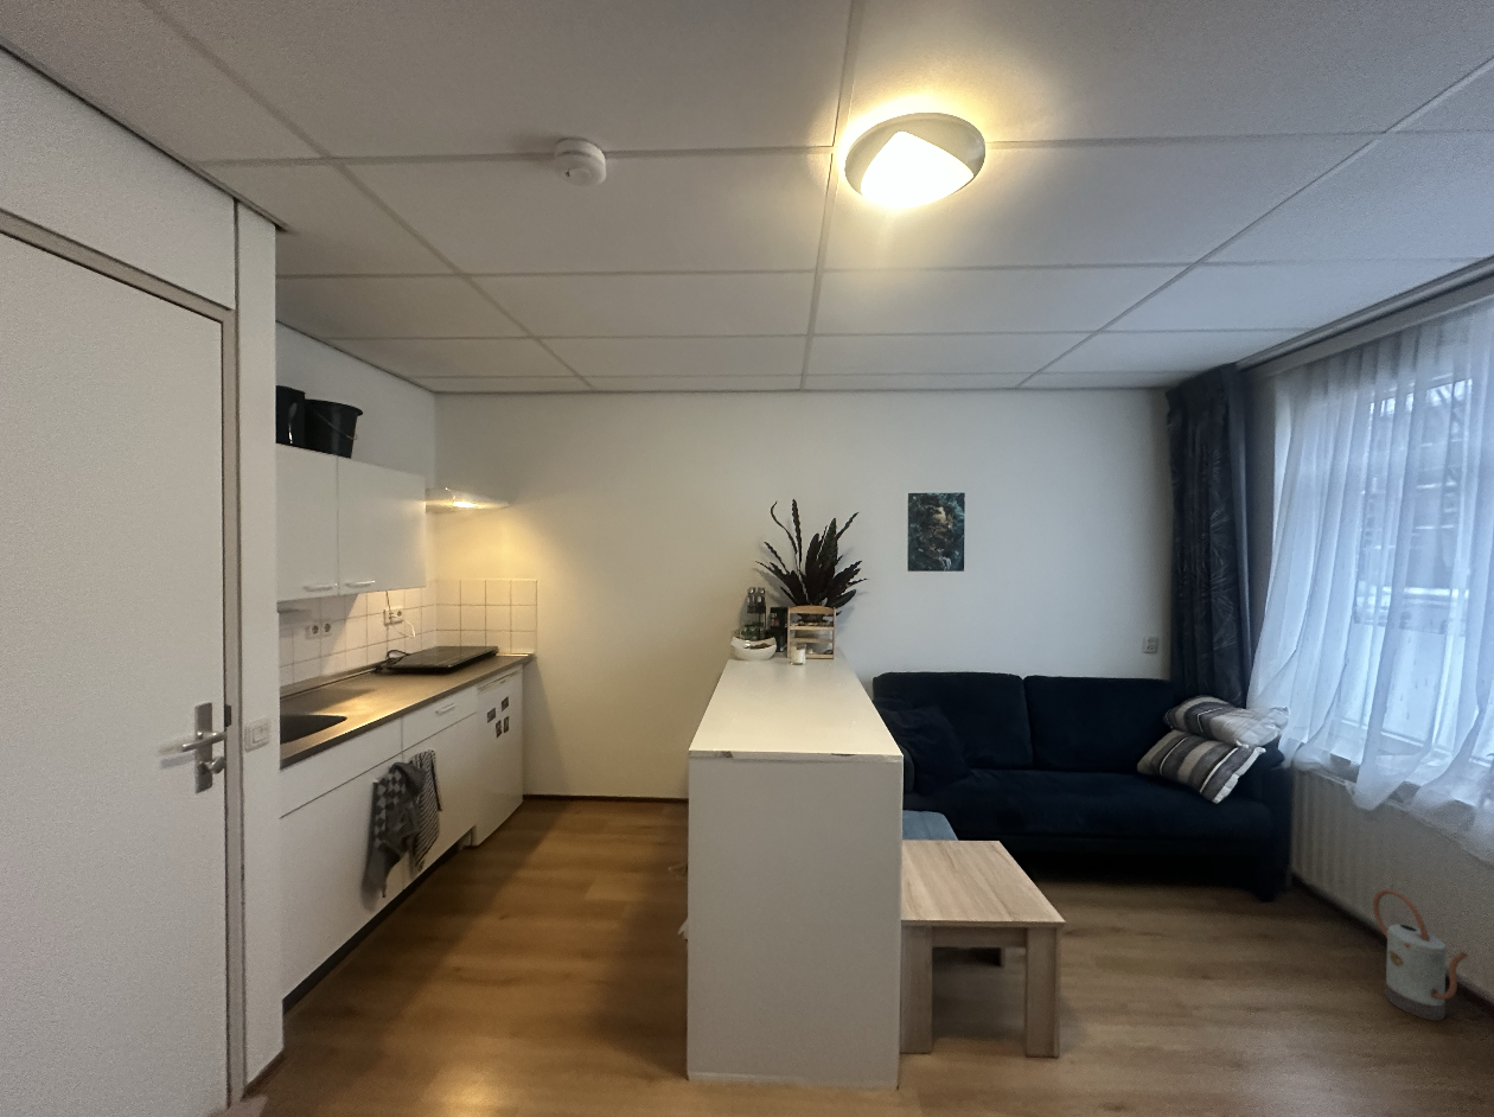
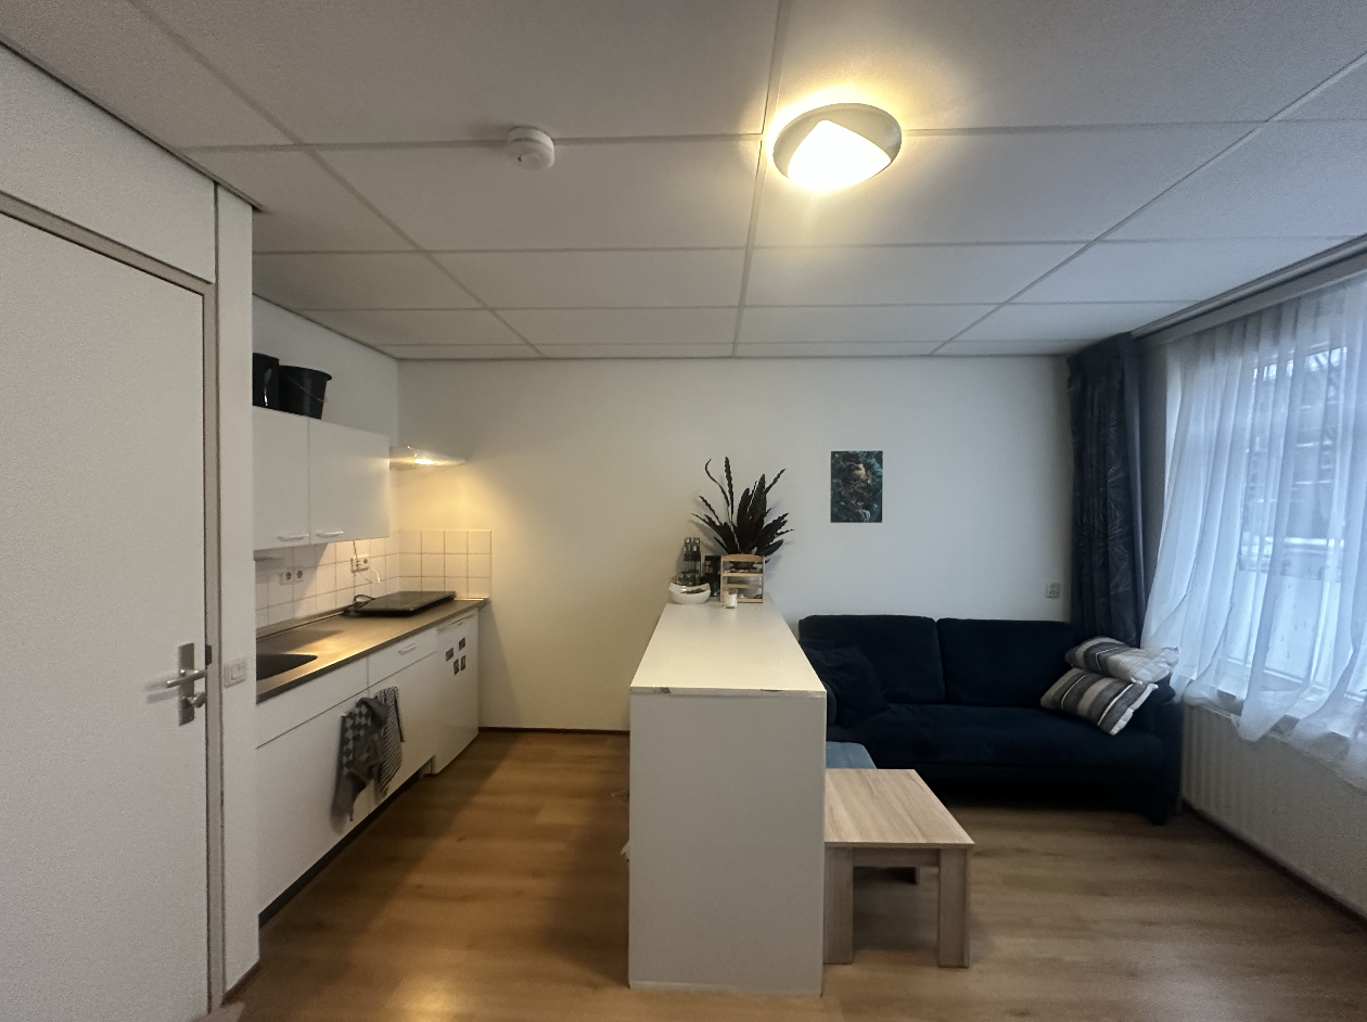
- watering can [1372,888,1469,1022]
